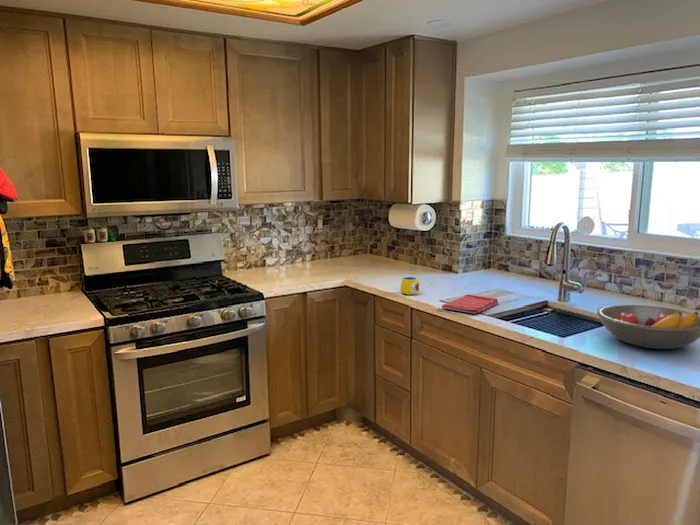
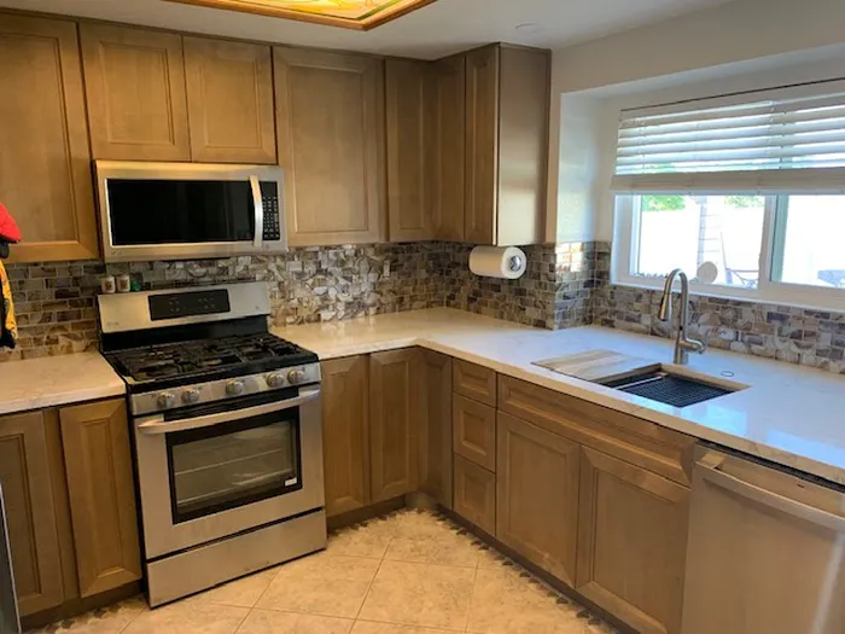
- dish towel [441,294,499,315]
- mug [399,276,425,296]
- fruit bowl [596,304,700,350]
